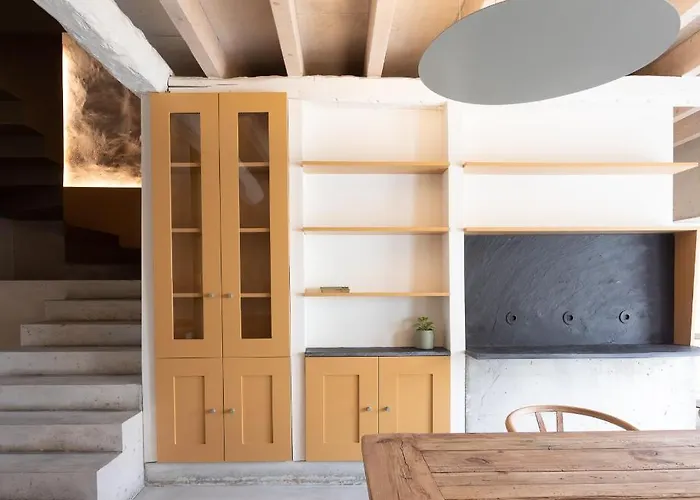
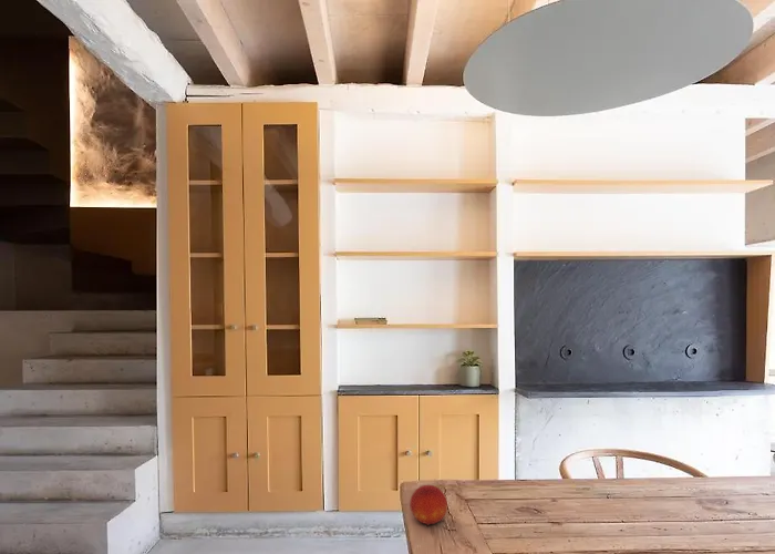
+ fruit [409,484,448,529]
